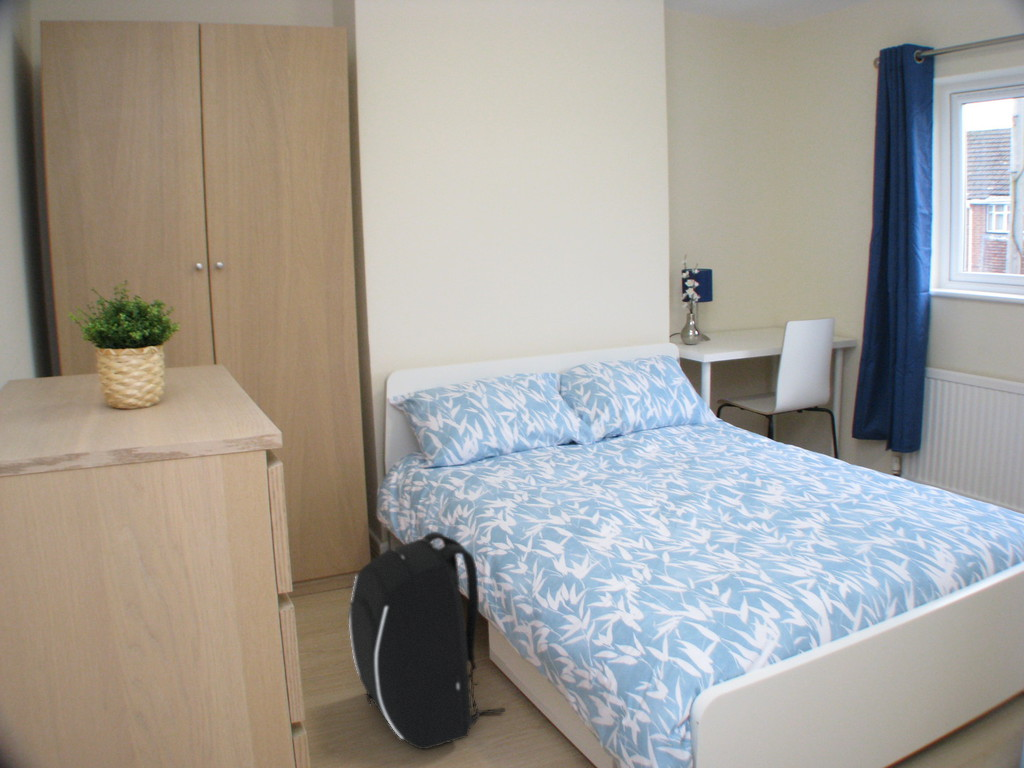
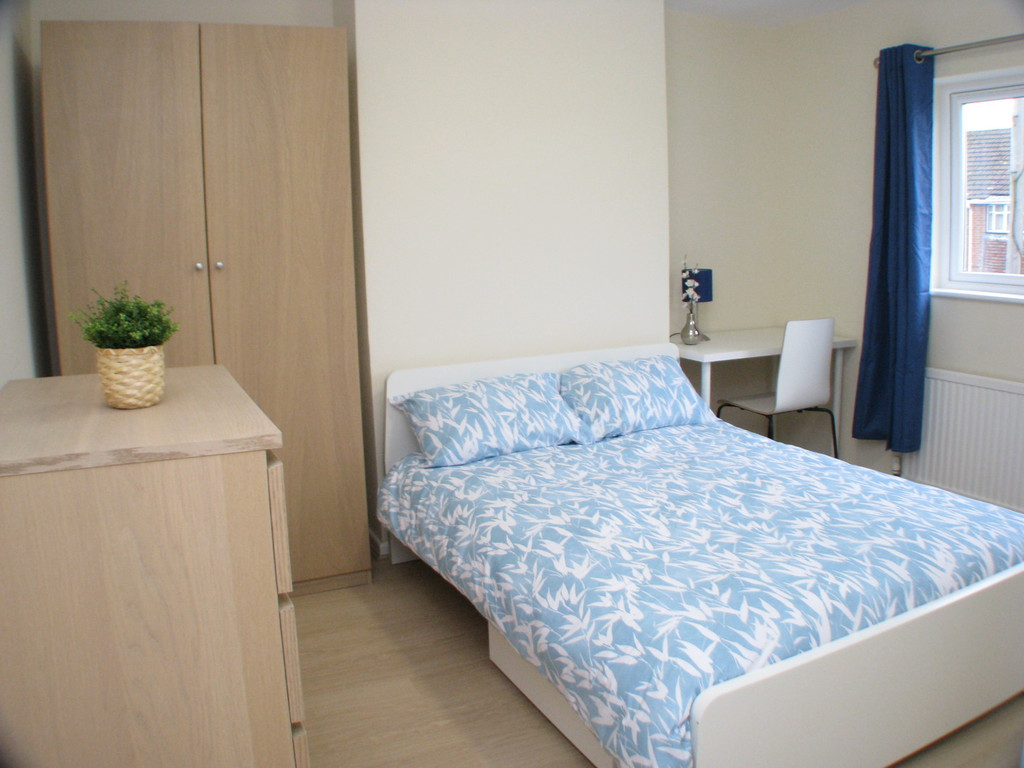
- backpack [348,531,506,750]
